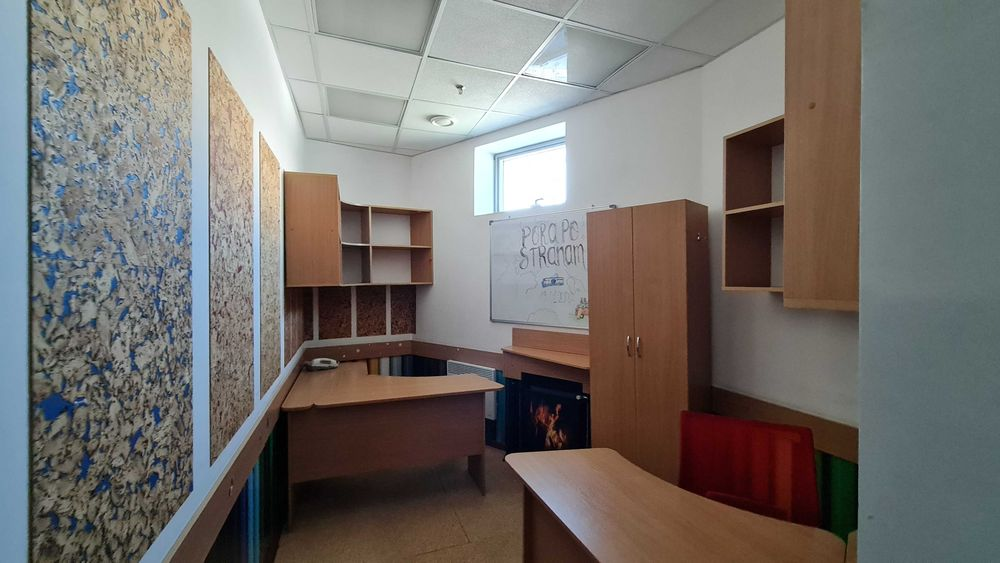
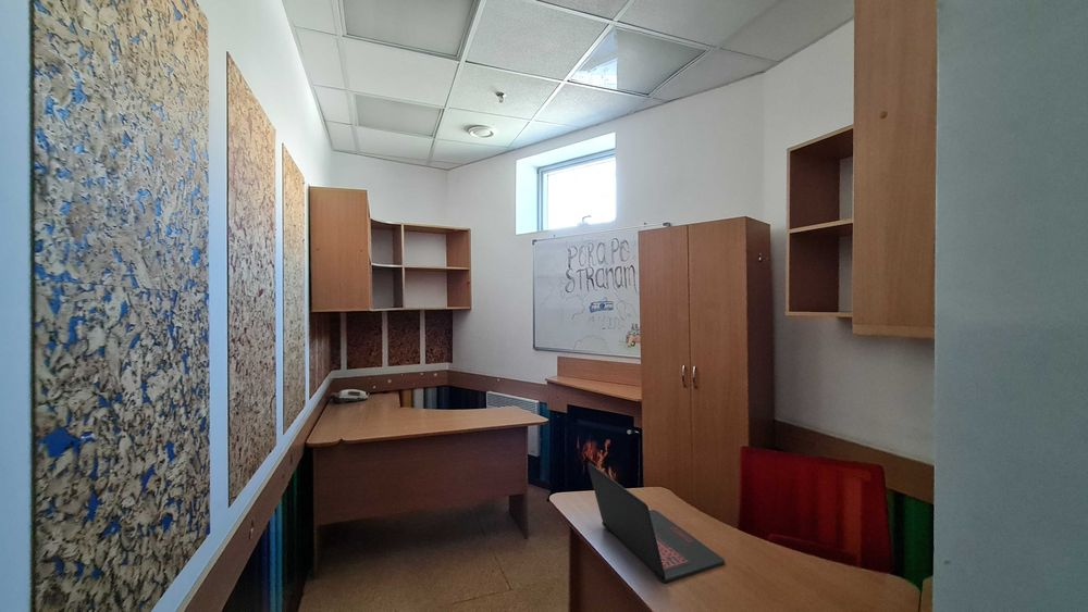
+ laptop [586,462,726,584]
